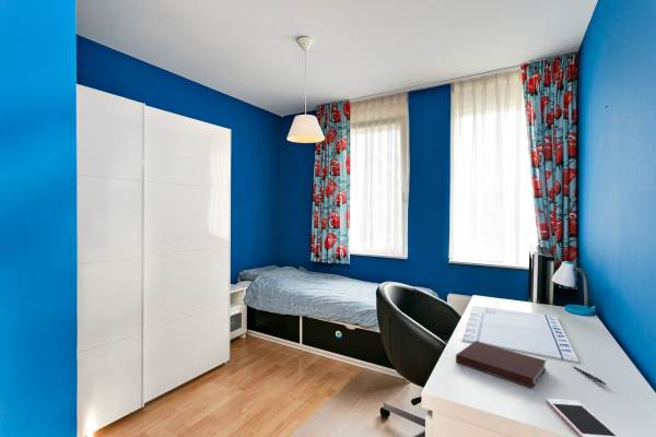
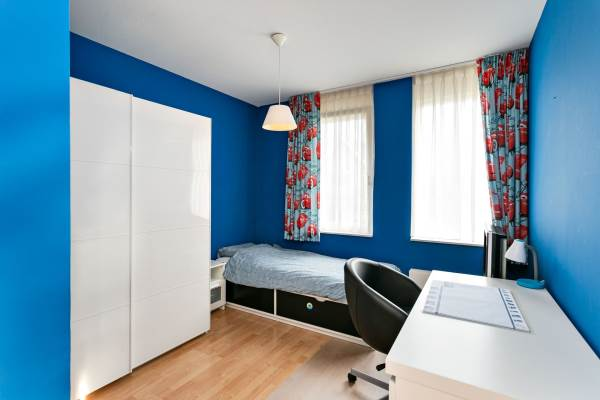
- cell phone [546,398,620,437]
- notebook [455,340,548,389]
- pen [572,365,607,386]
